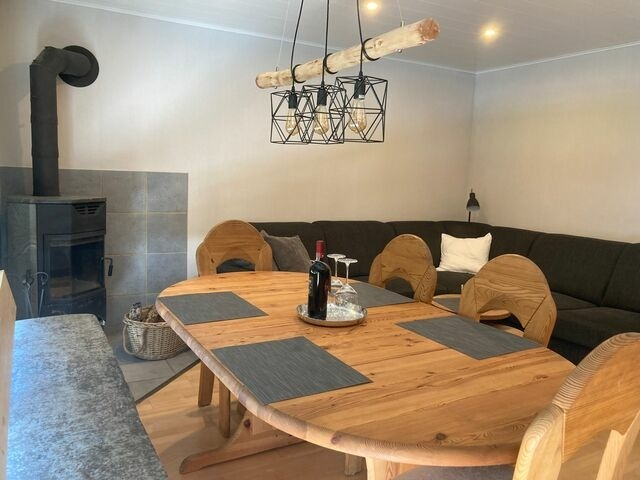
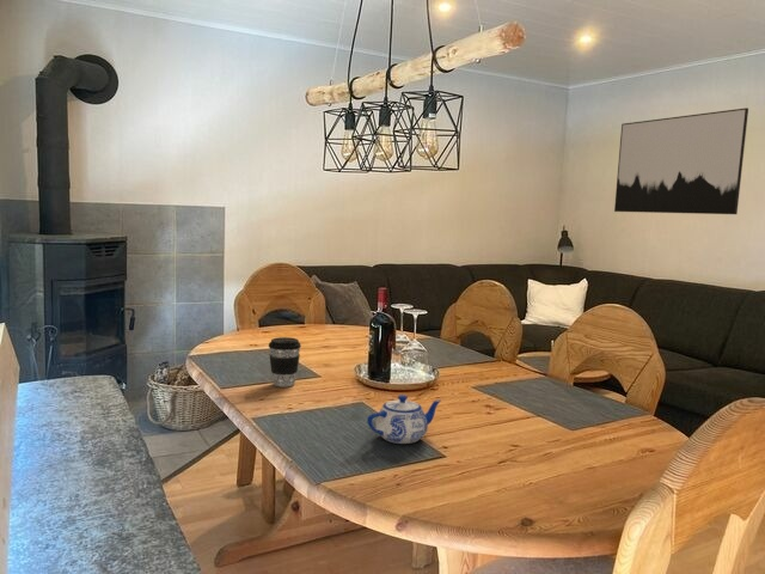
+ coffee cup [268,336,302,389]
+ wall art [613,106,749,215]
+ teapot [366,393,442,445]
